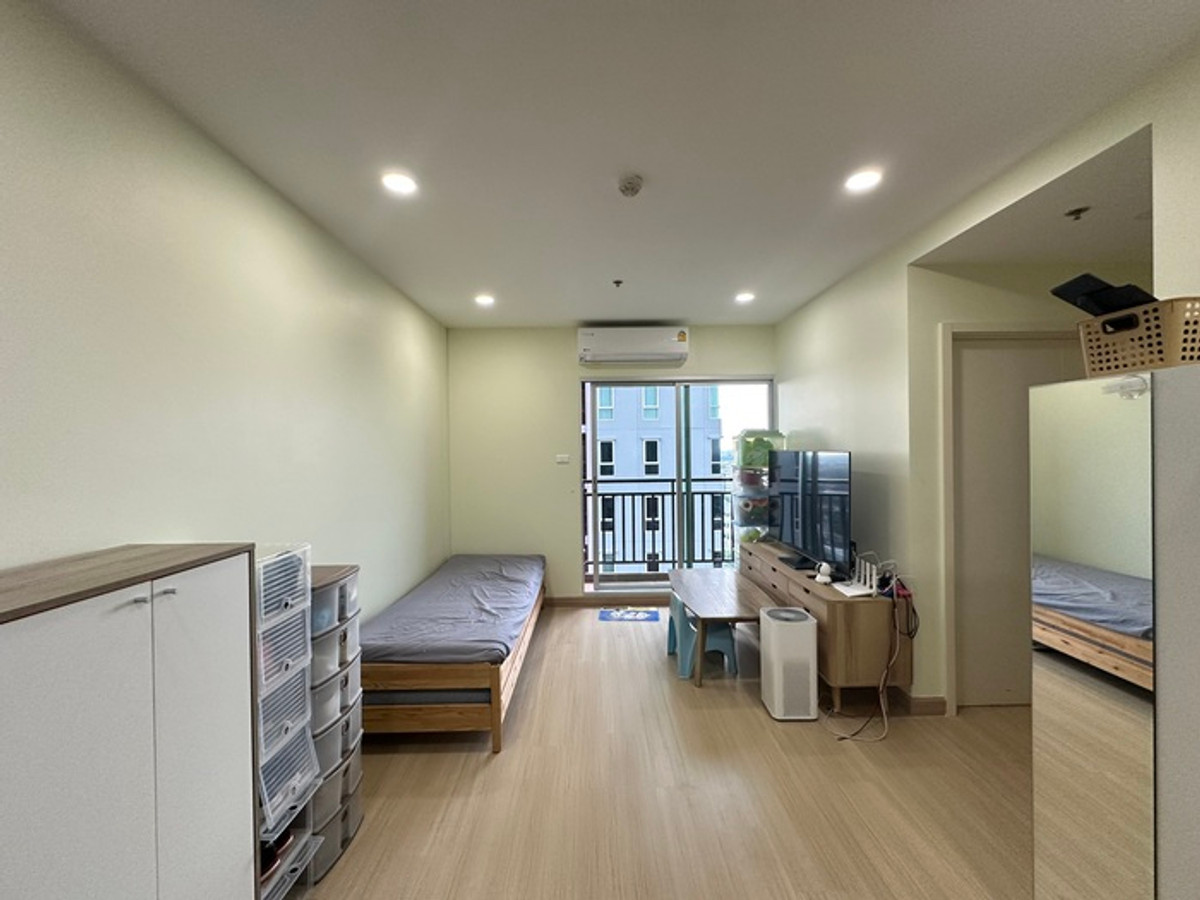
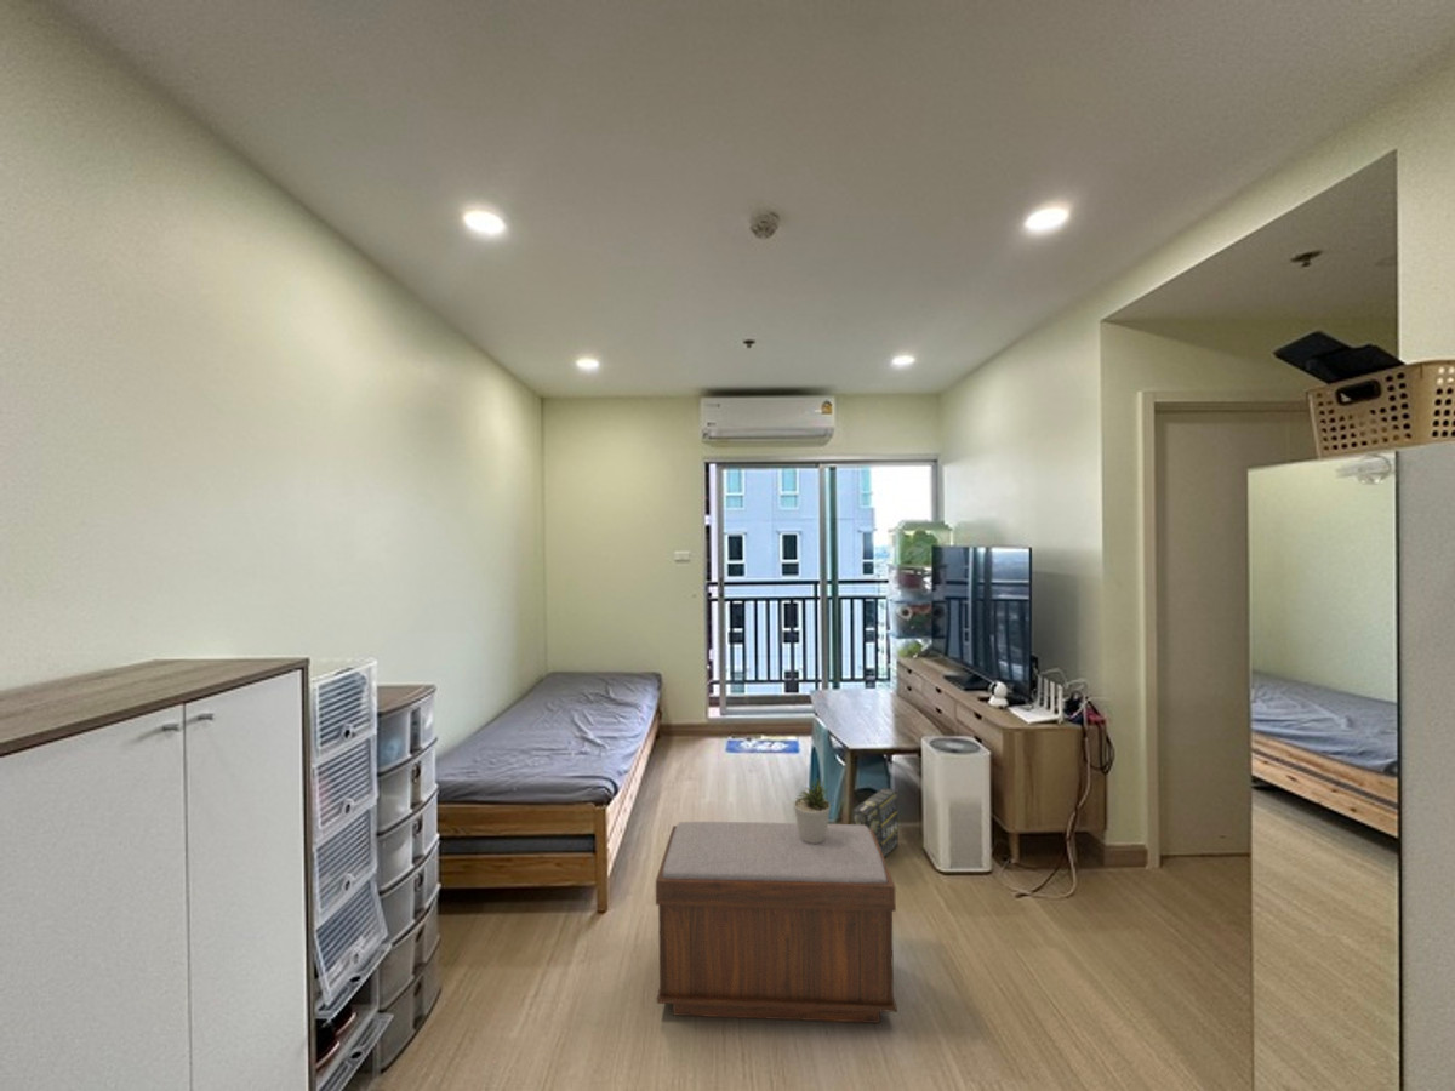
+ bench [655,821,898,1024]
+ box [851,787,900,859]
+ potted plant [793,778,834,844]
